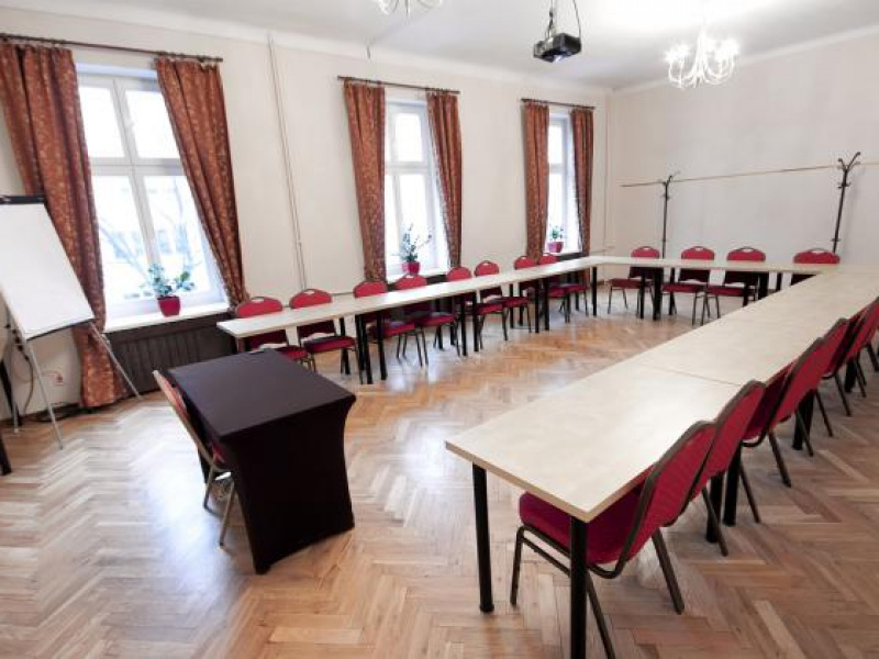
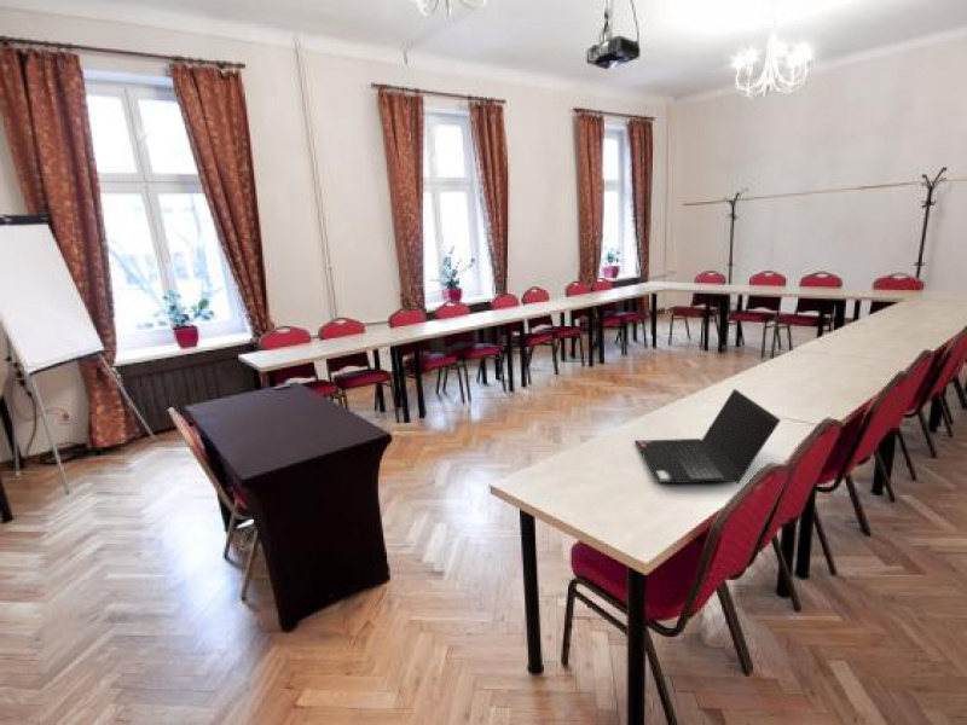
+ laptop computer [633,388,782,486]
